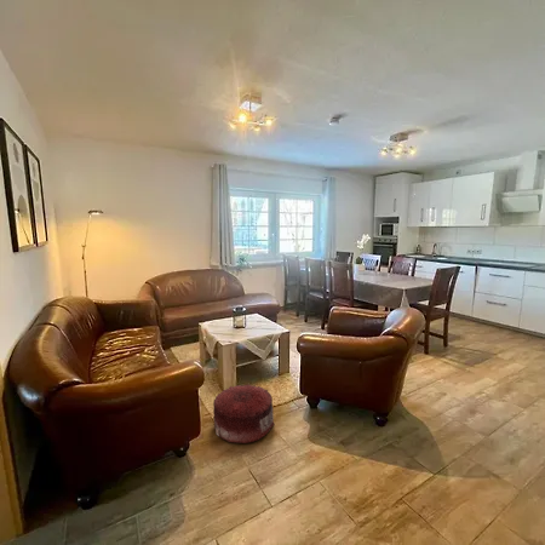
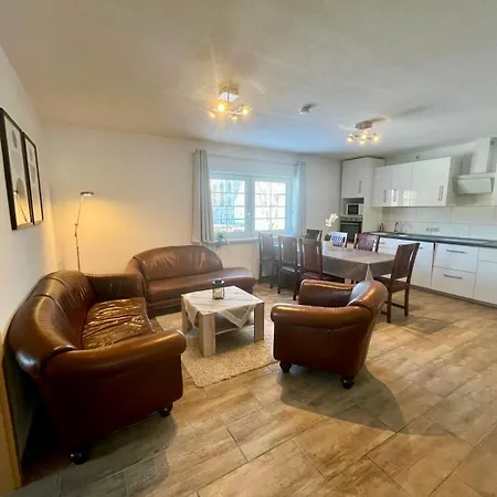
- pouf [212,383,276,444]
